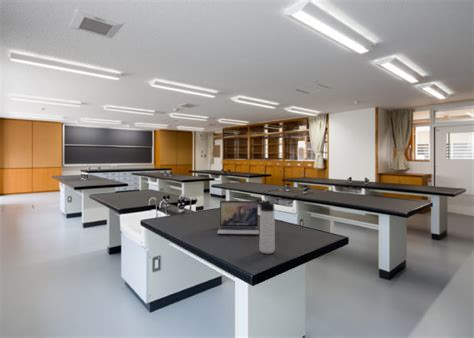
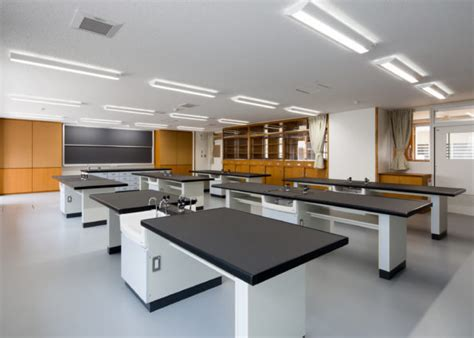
- laptop [216,200,260,235]
- thermos bottle [255,198,276,255]
